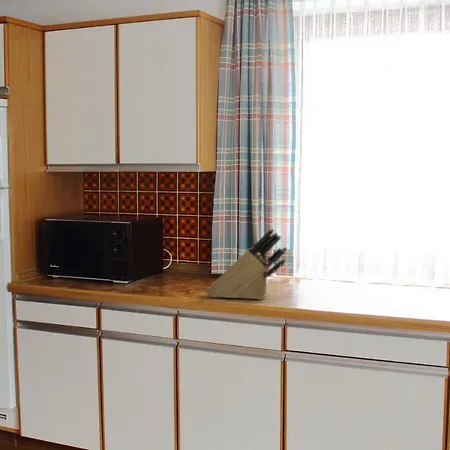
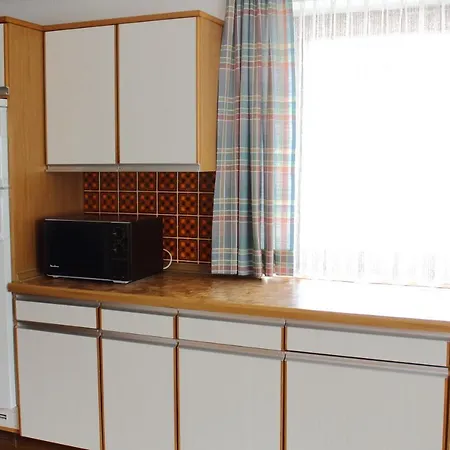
- knife block [205,227,288,301]
